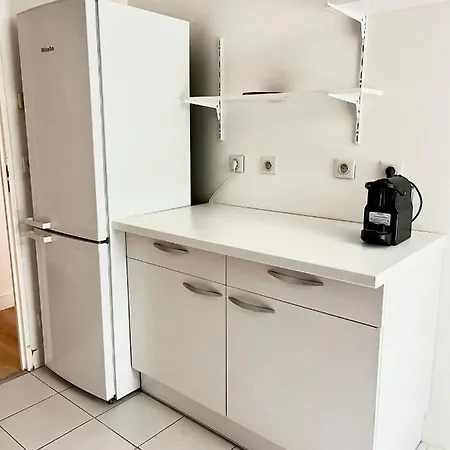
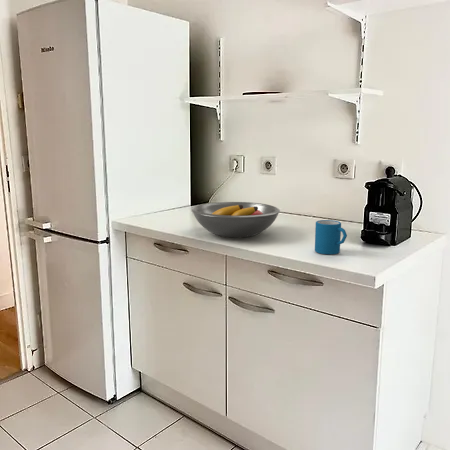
+ fruit bowl [191,201,281,238]
+ mug [314,219,348,255]
